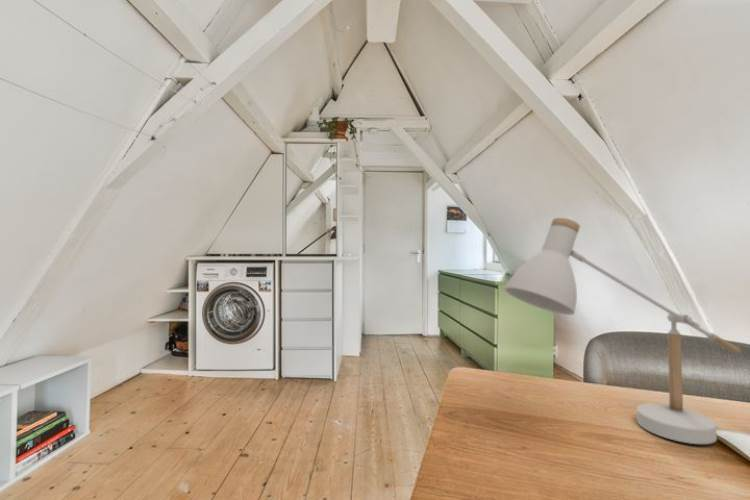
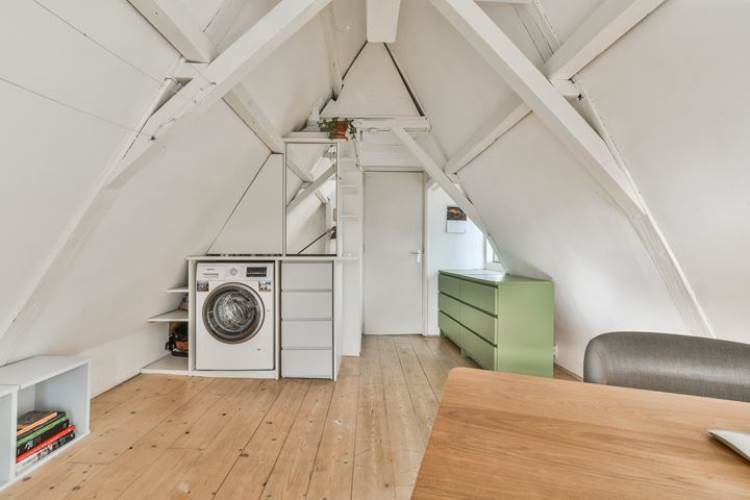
- desk lamp [503,217,741,445]
